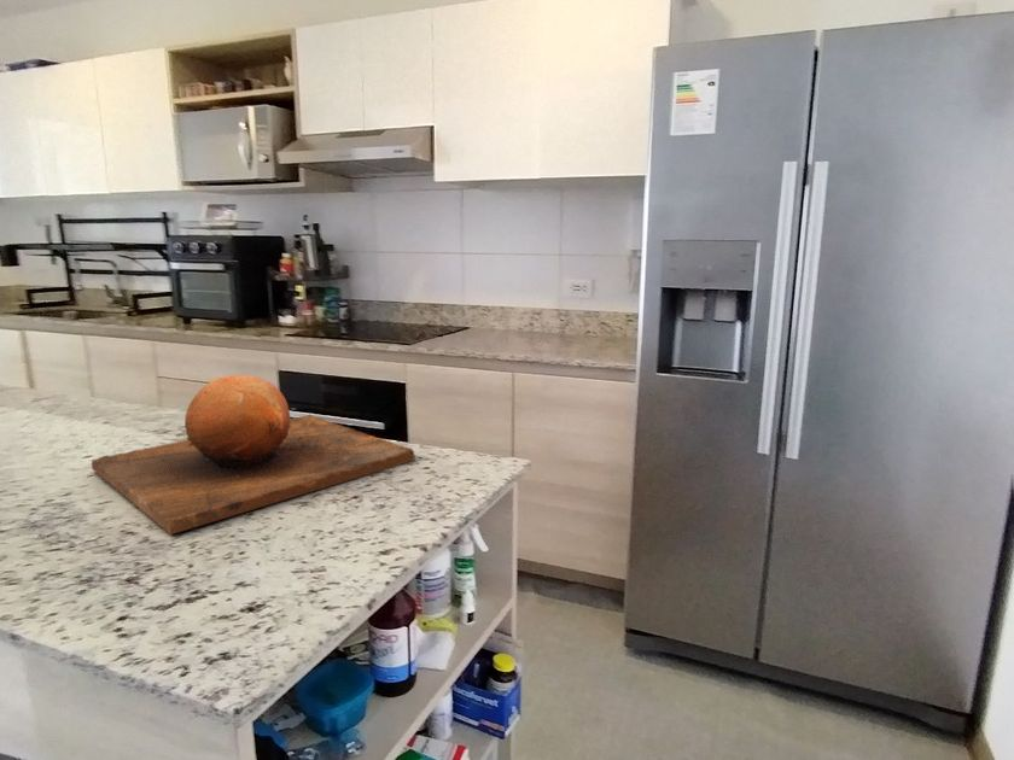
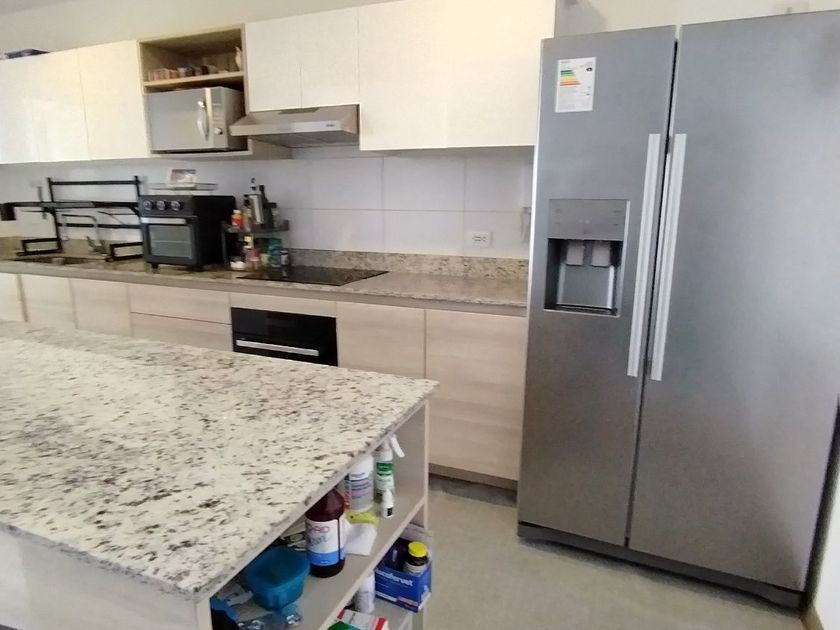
- chopping board [91,374,416,536]
